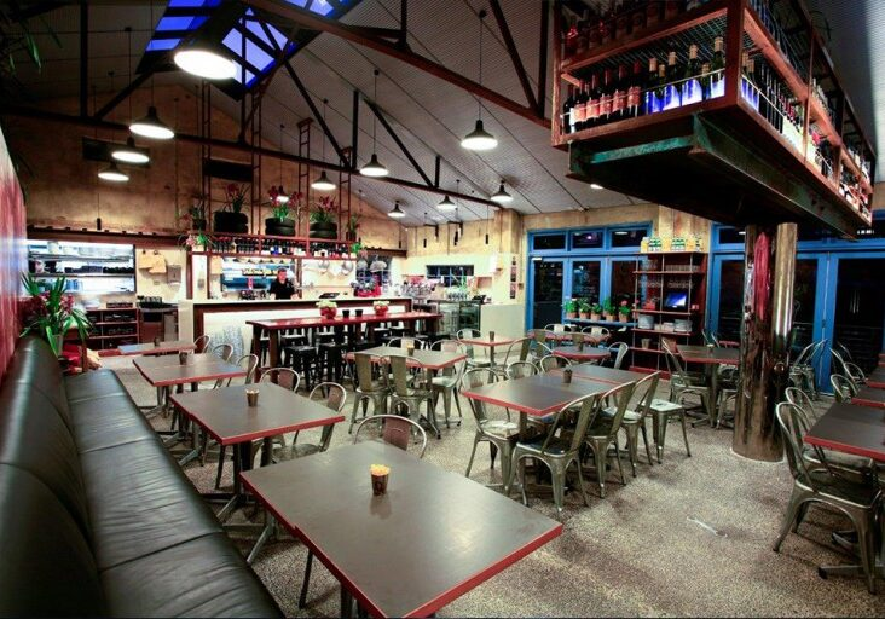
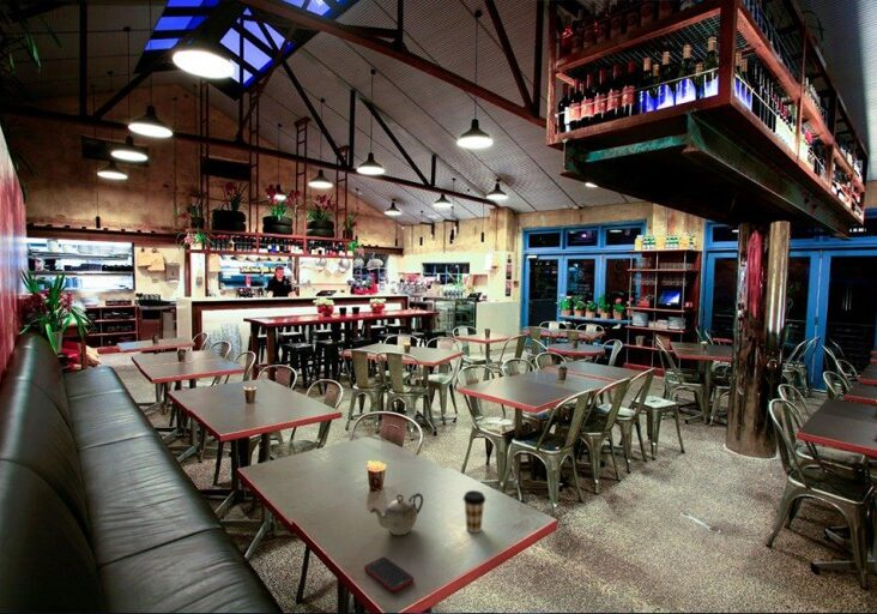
+ coffee cup [462,489,486,534]
+ cell phone [363,555,415,592]
+ teapot [369,492,424,536]
